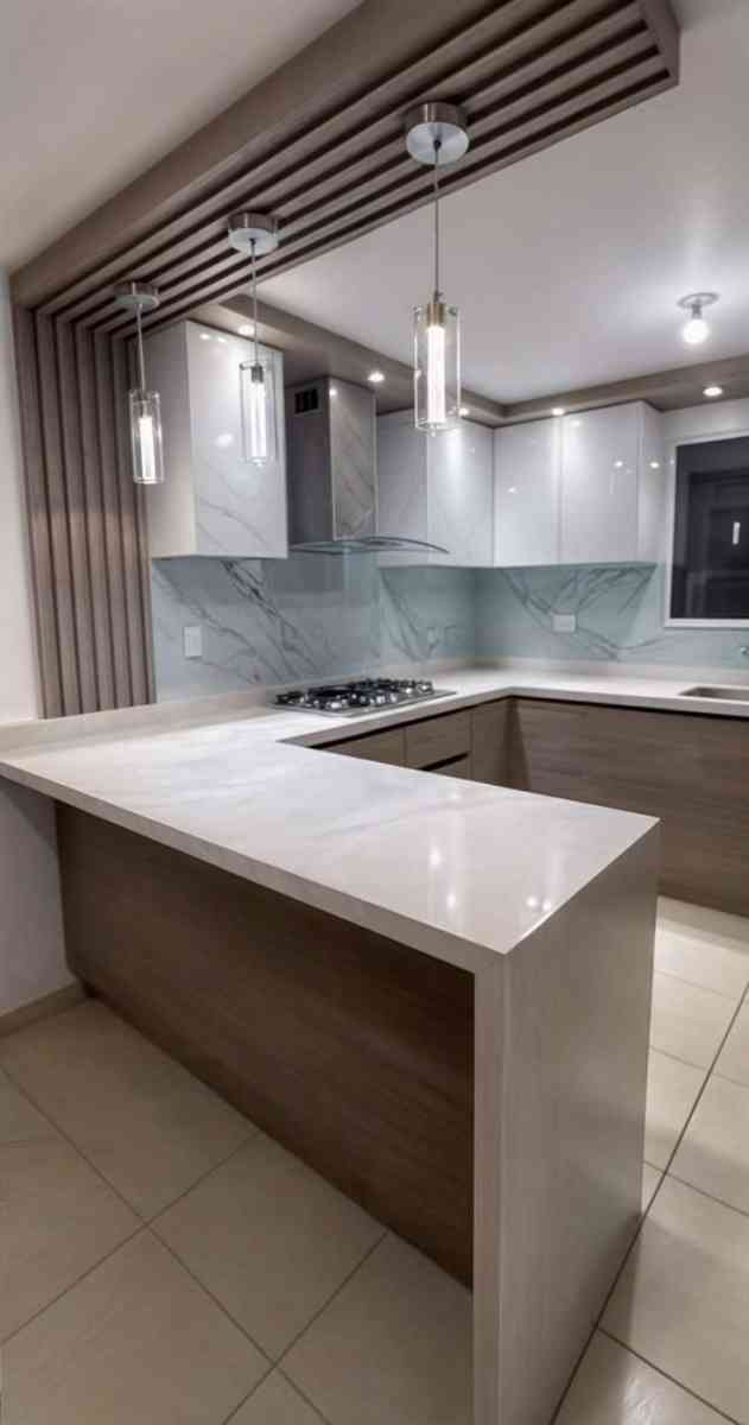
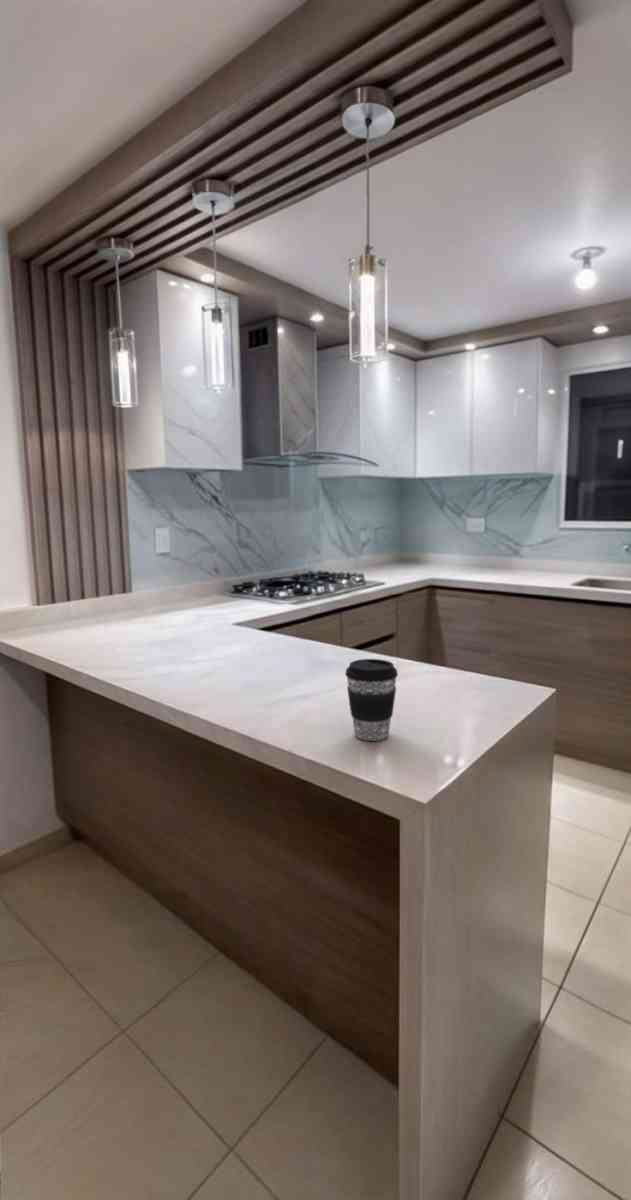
+ coffee cup [344,658,399,742]
